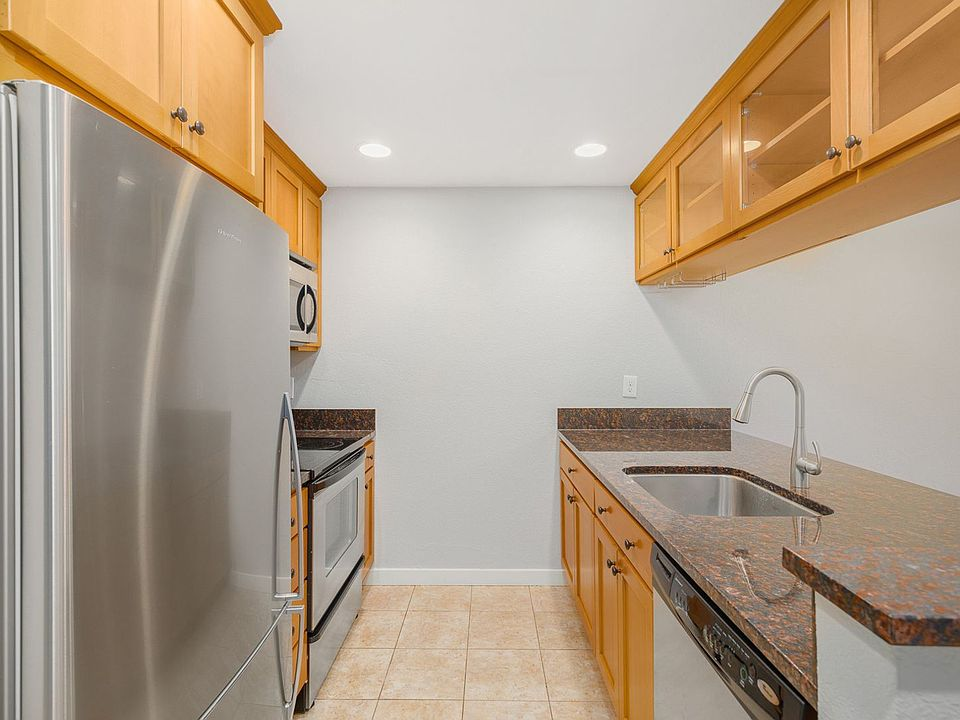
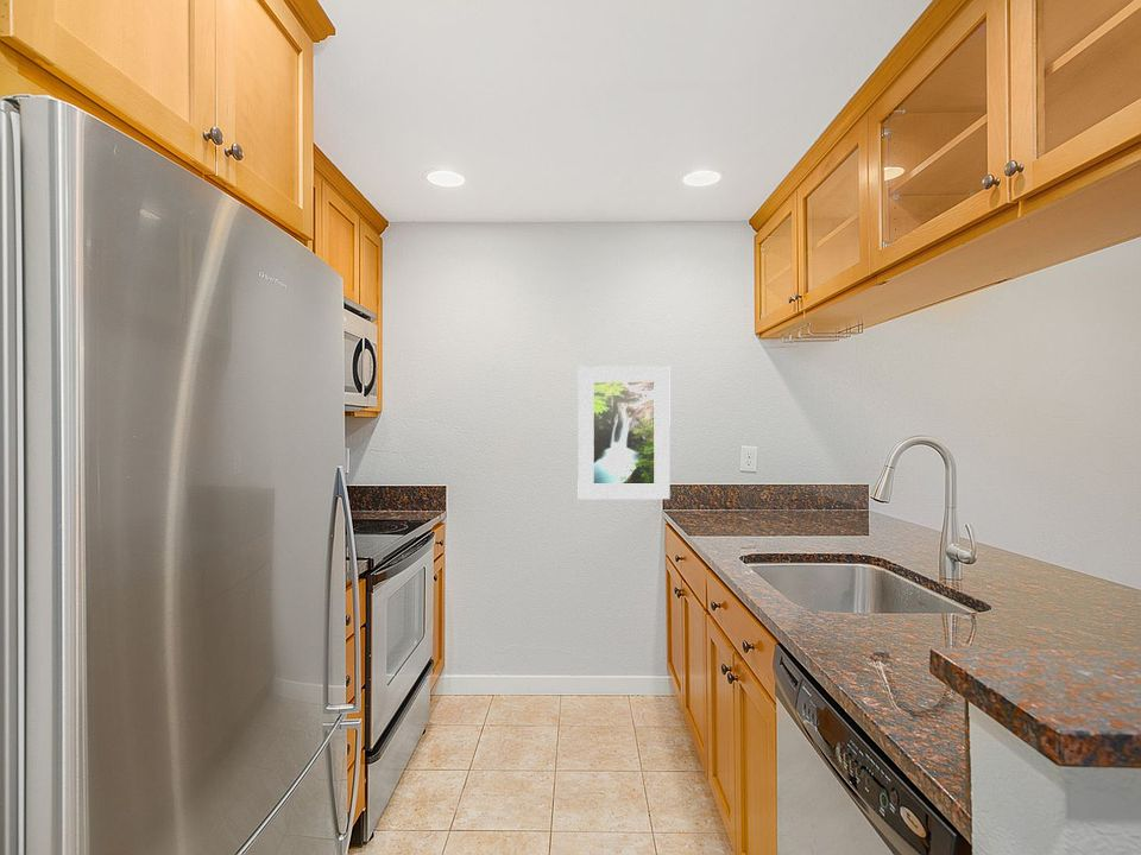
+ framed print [576,365,672,500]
